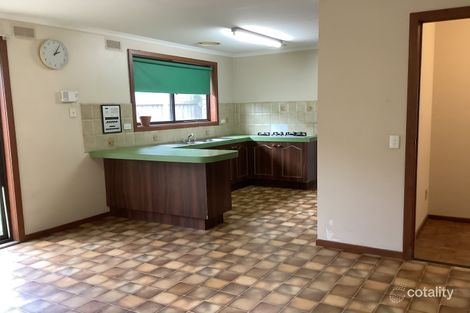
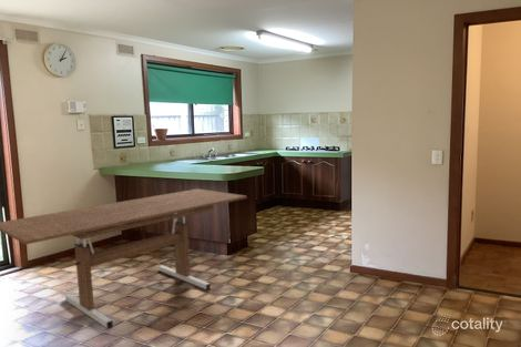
+ dining table [0,187,248,329]
